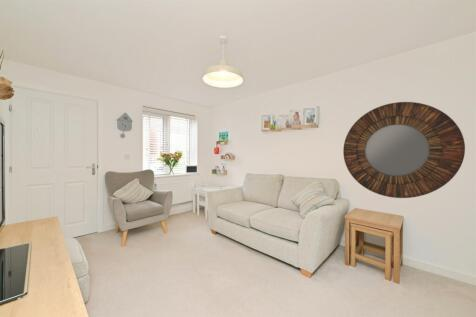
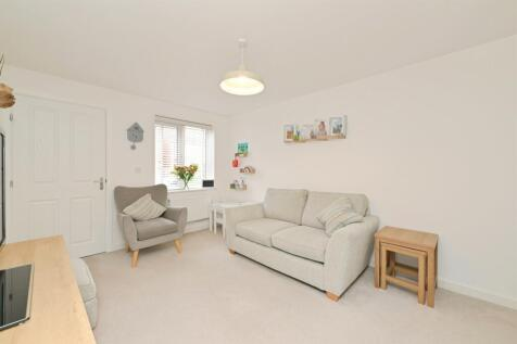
- home mirror [342,101,466,199]
